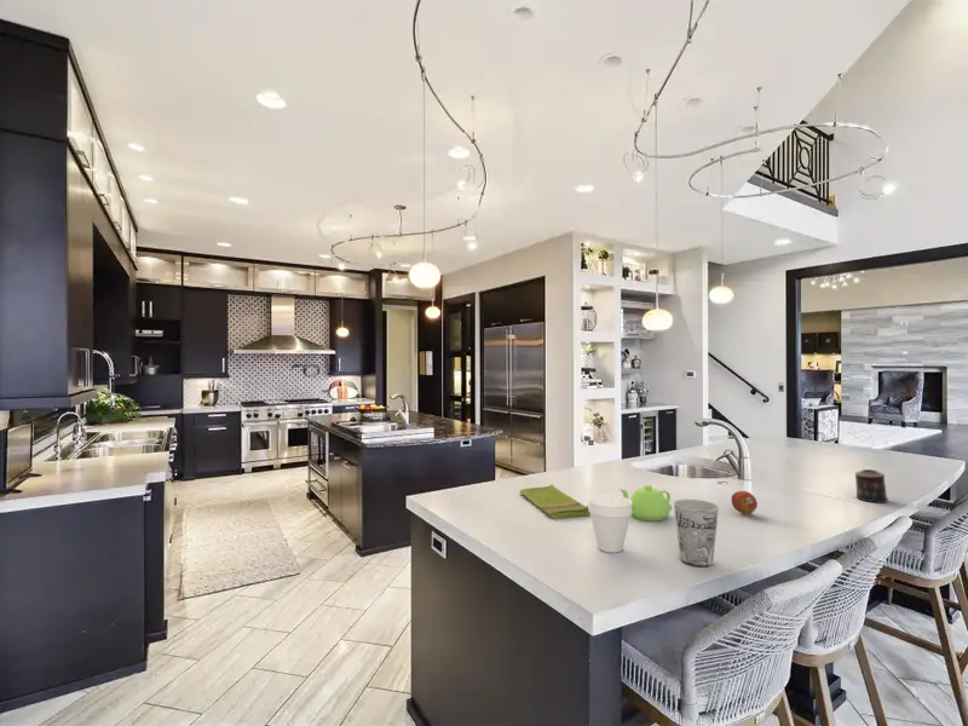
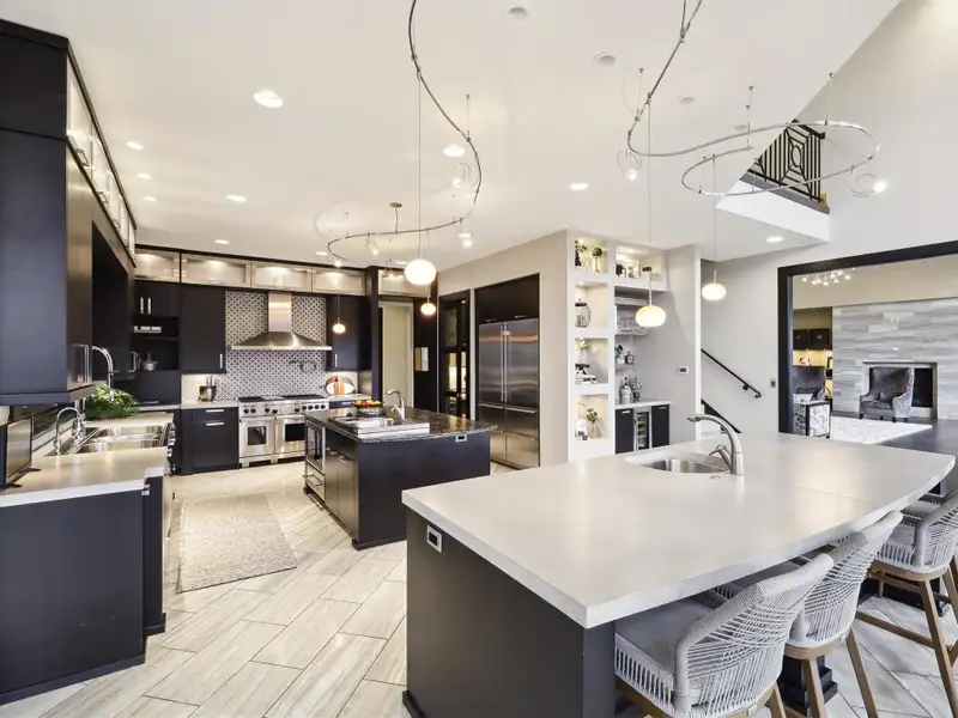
- cup [673,499,720,567]
- teapot [618,484,673,523]
- candle [854,468,889,503]
- cup [587,494,633,554]
- dish towel [518,483,590,519]
- fruit [730,490,759,515]
